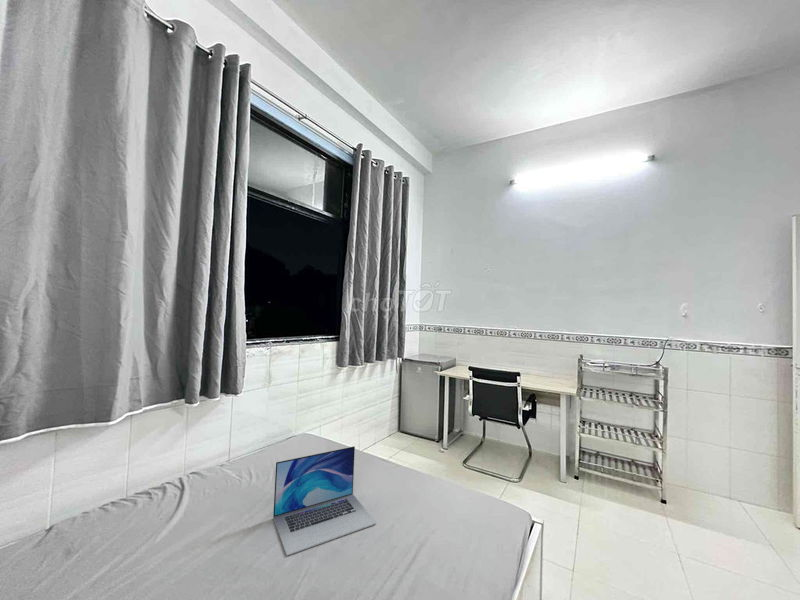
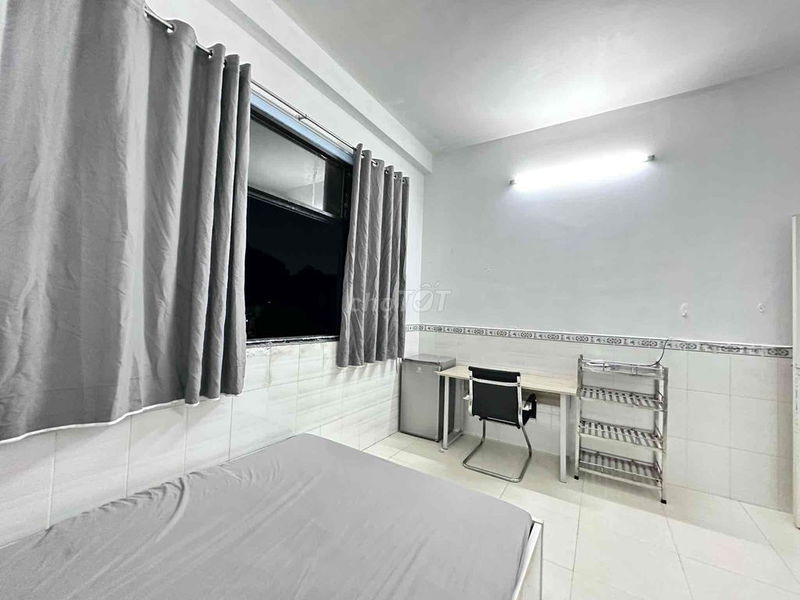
- laptop [272,445,377,557]
